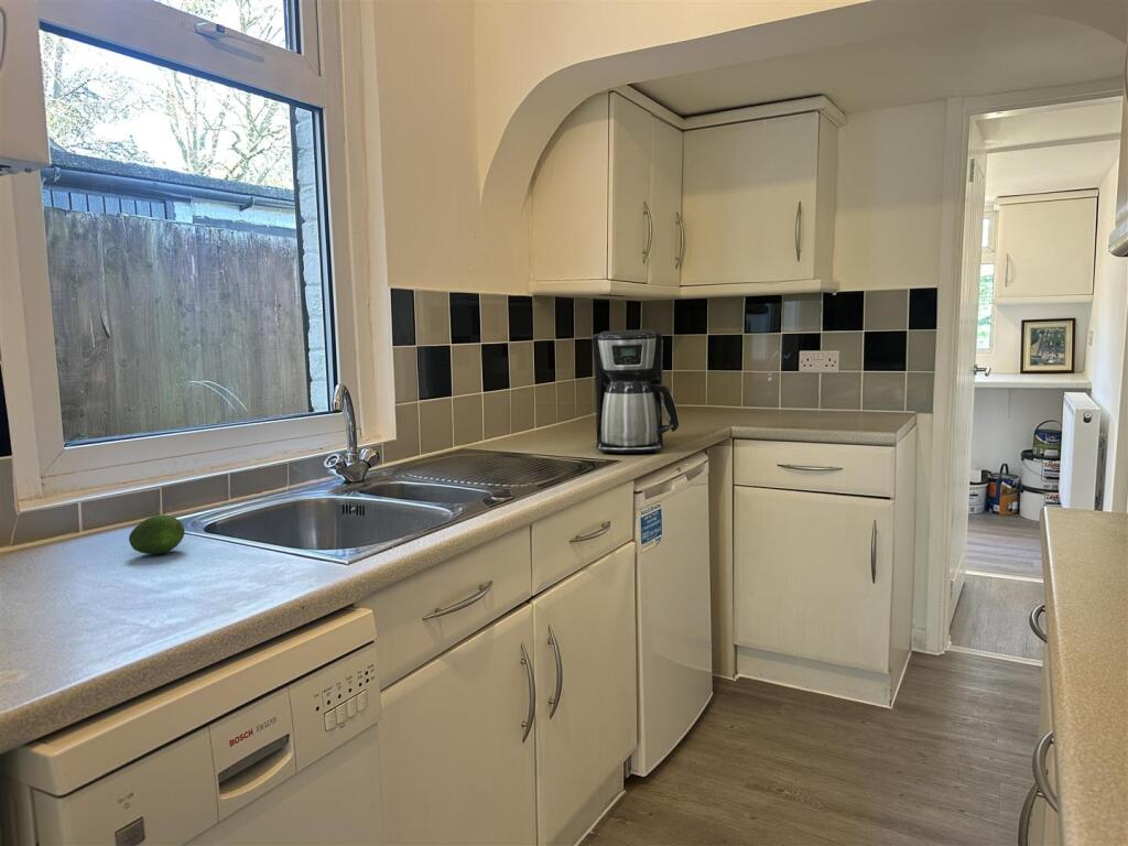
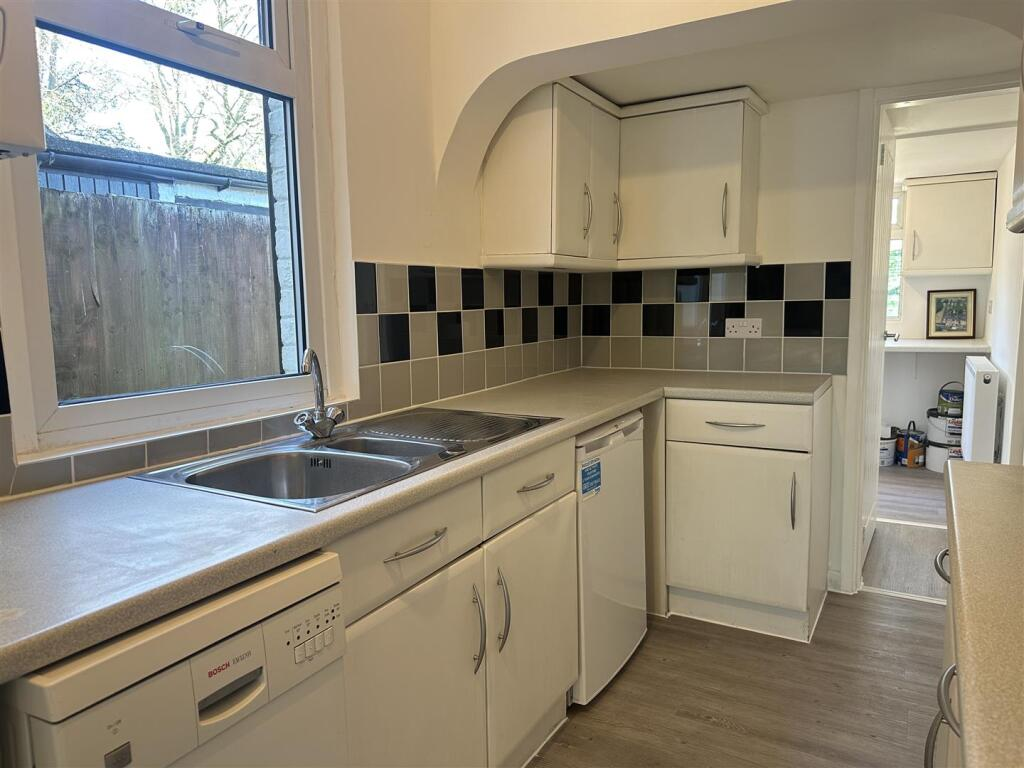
- coffee maker [592,328,680,454]
- fruit [128,513,186,555]
